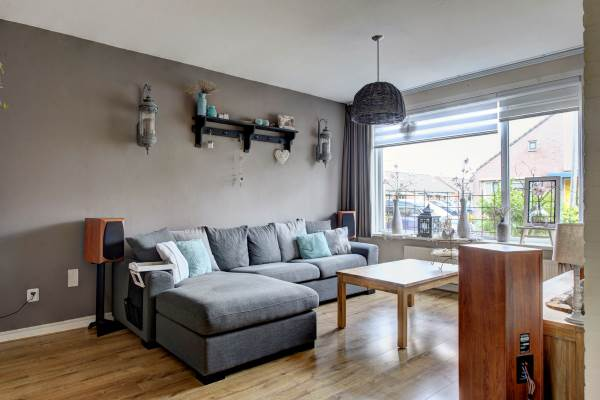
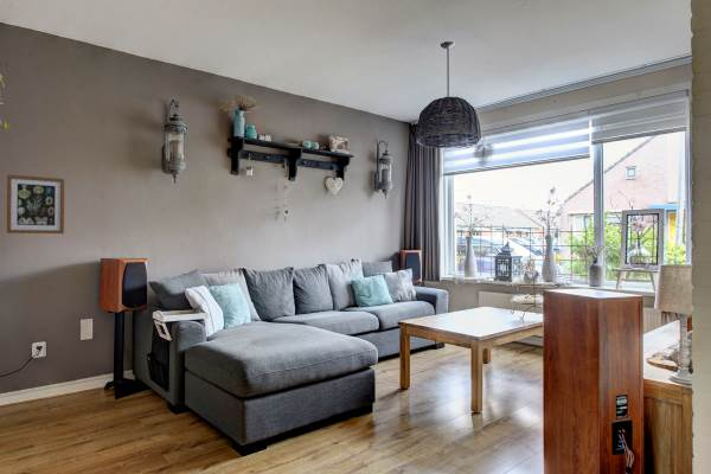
+ wall art [6,173,65,235]
